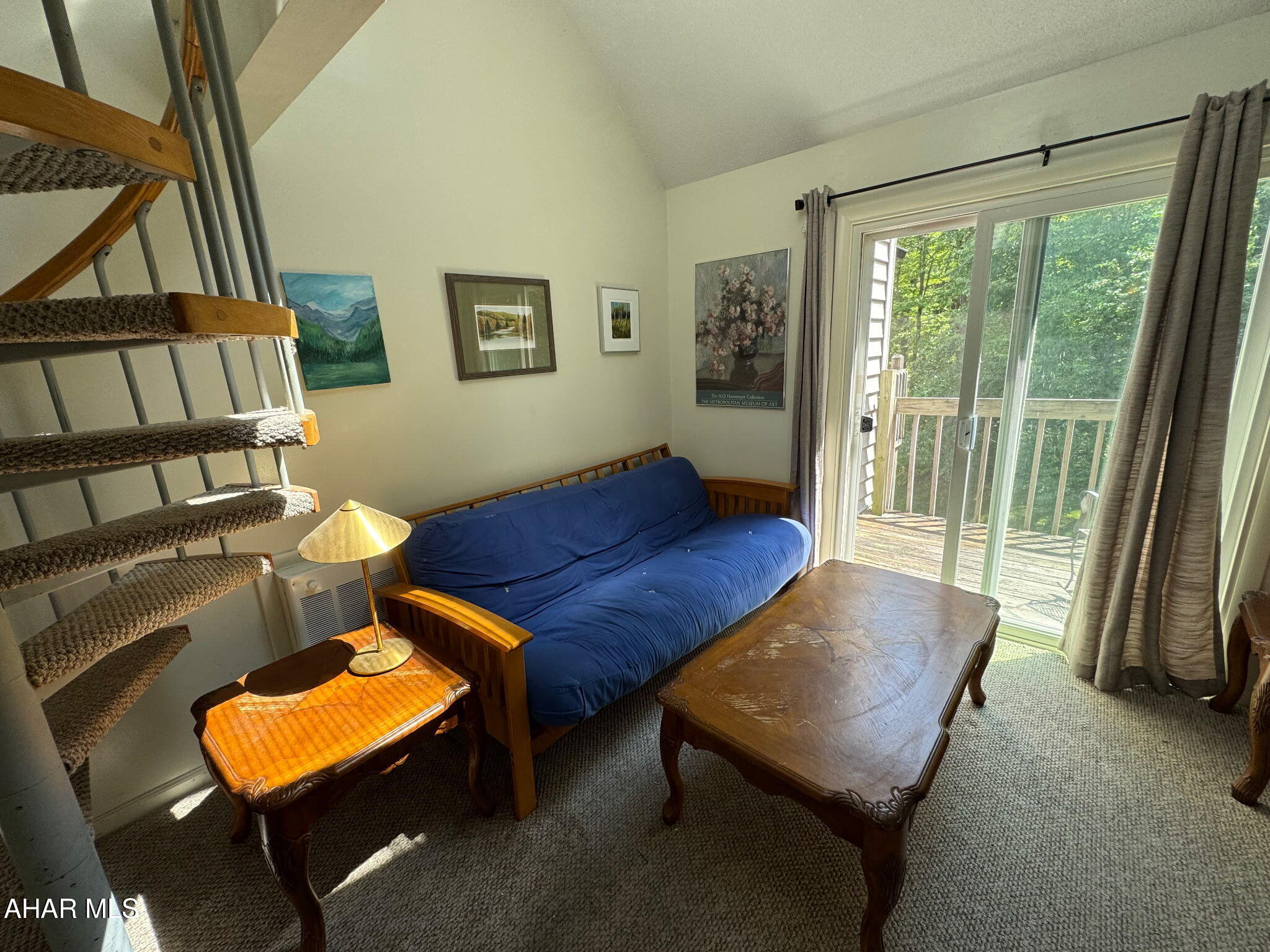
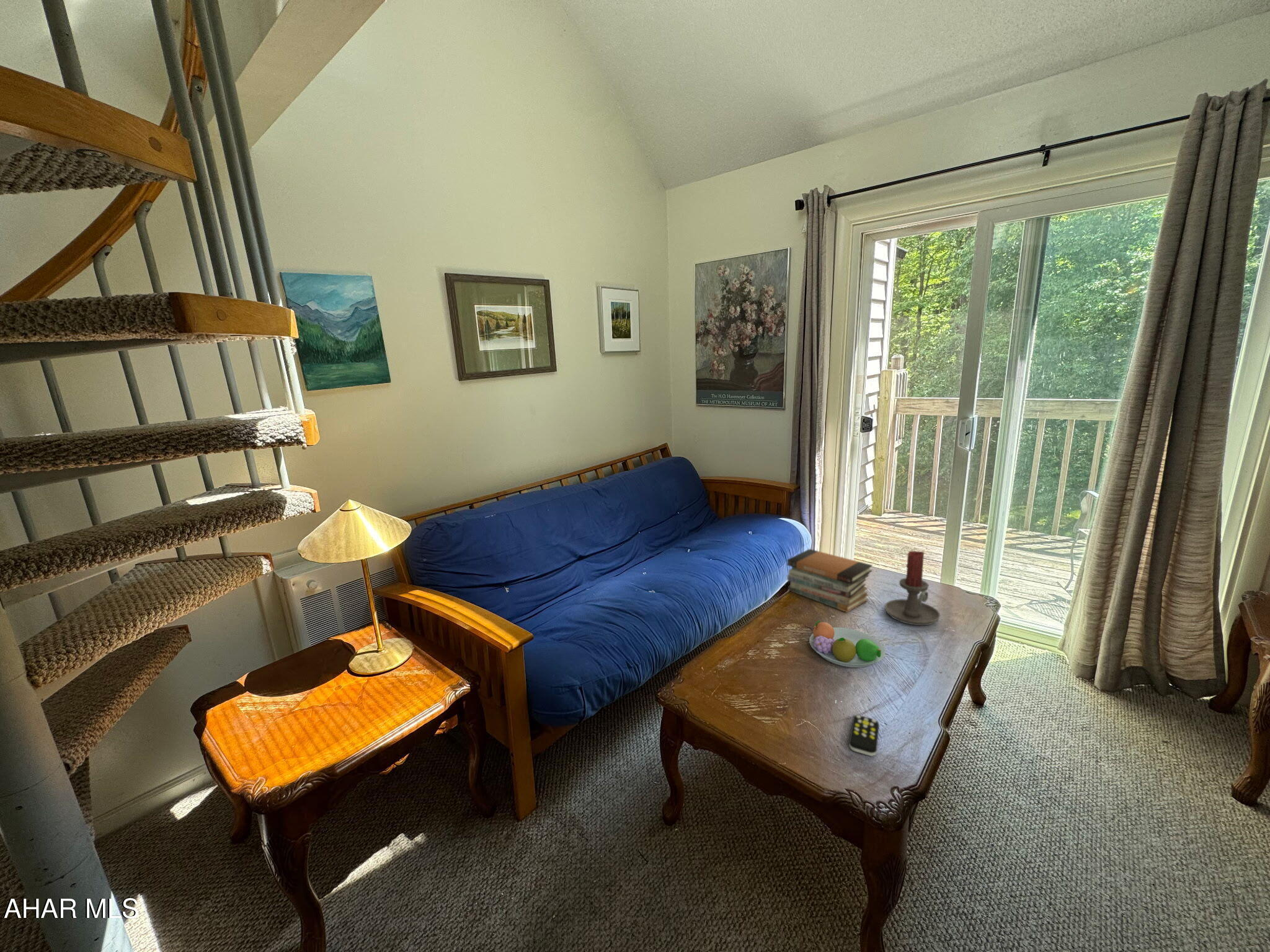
+ candle holder [884,550,941,626]
+ remote control [848,715,880,757]
+ book stack [786,549,873,613]
+ fruit bowl [809,620,886,668]
